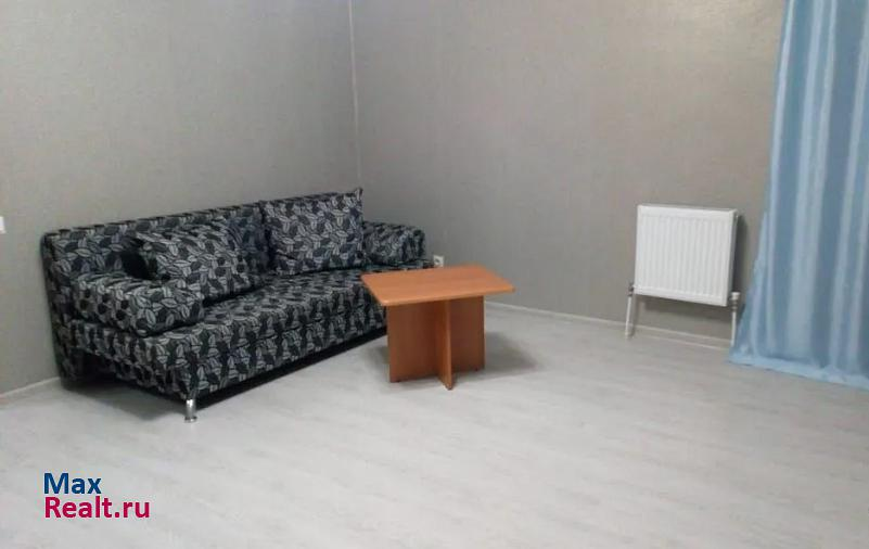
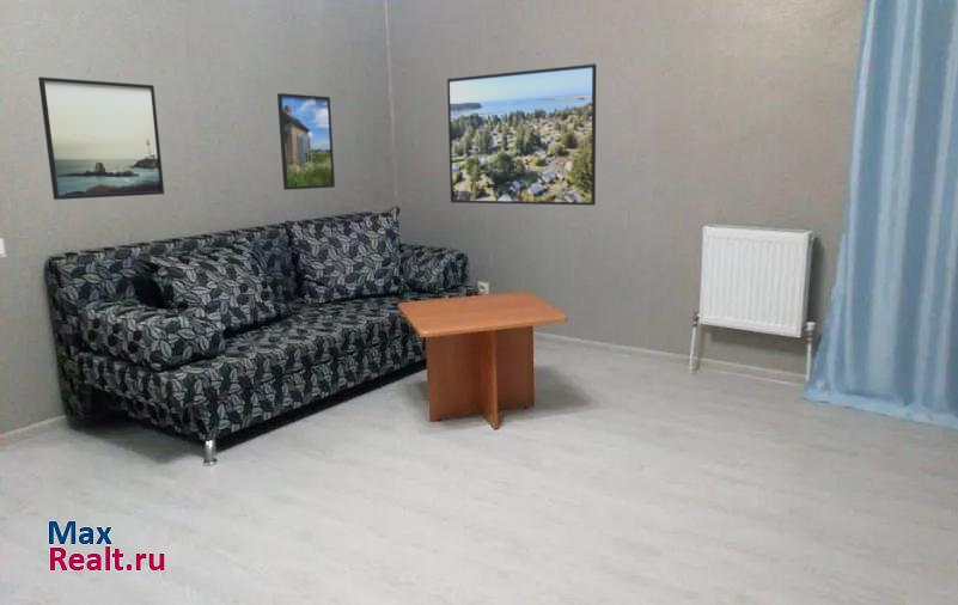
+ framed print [276,92,336,191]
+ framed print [37,75,165,201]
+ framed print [446,62,597,207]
